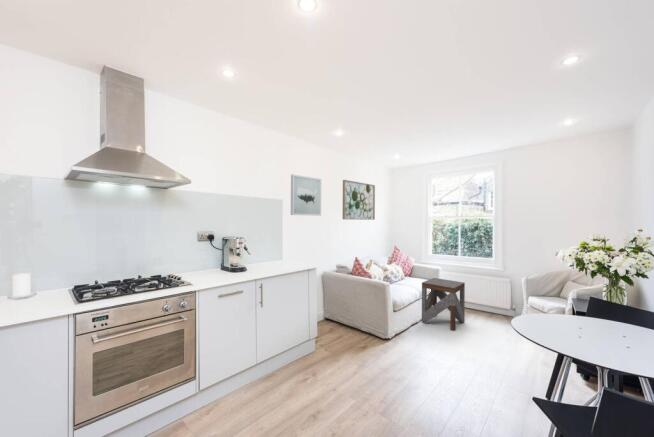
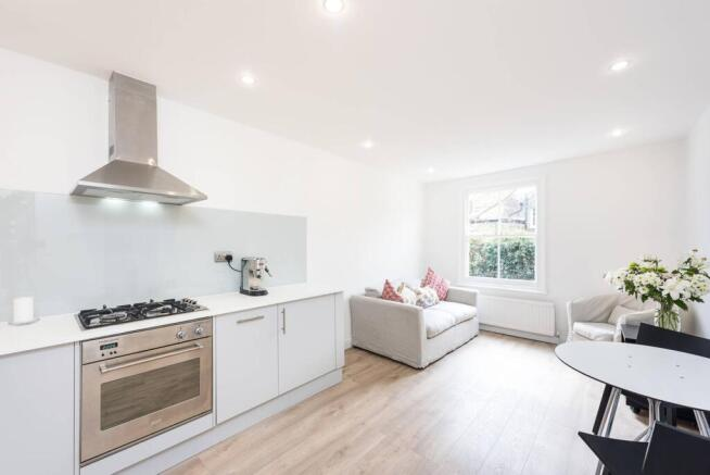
- wall art [342,179,376,221]
- wall art [290,173,322,217]
- side table [421,277,466,332]
